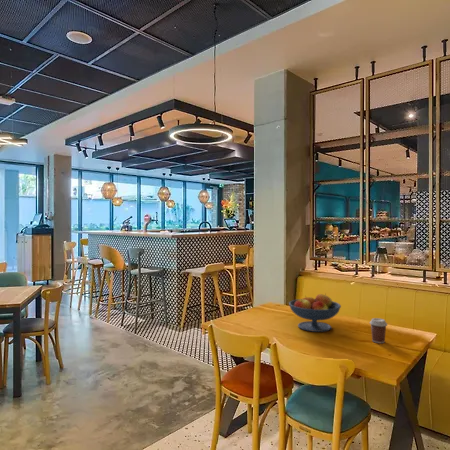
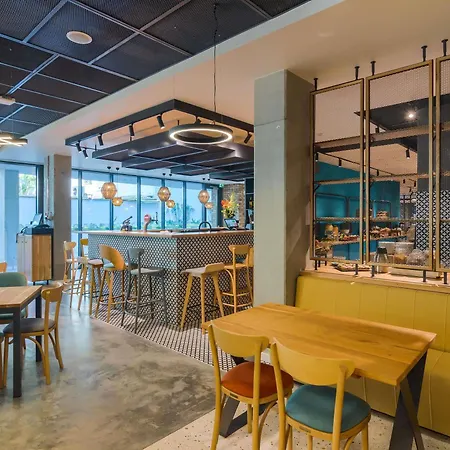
- fruit bowl [288,292,342,333]
- coffee cup [369,317,388,344]
